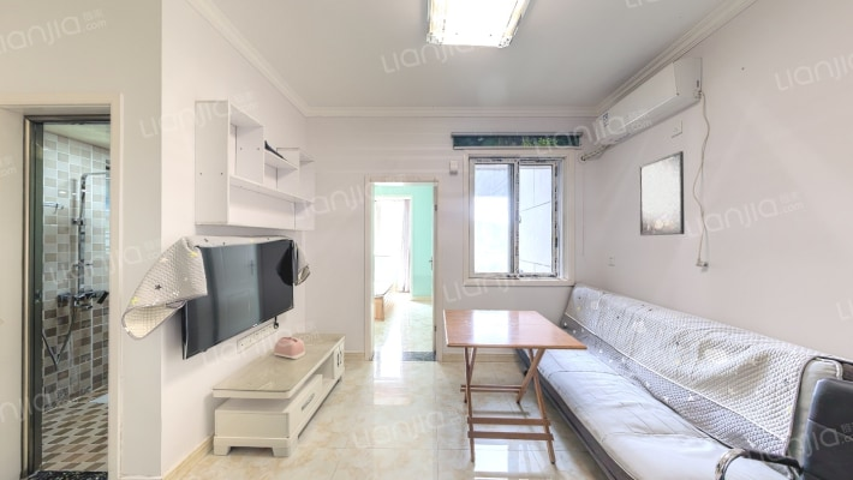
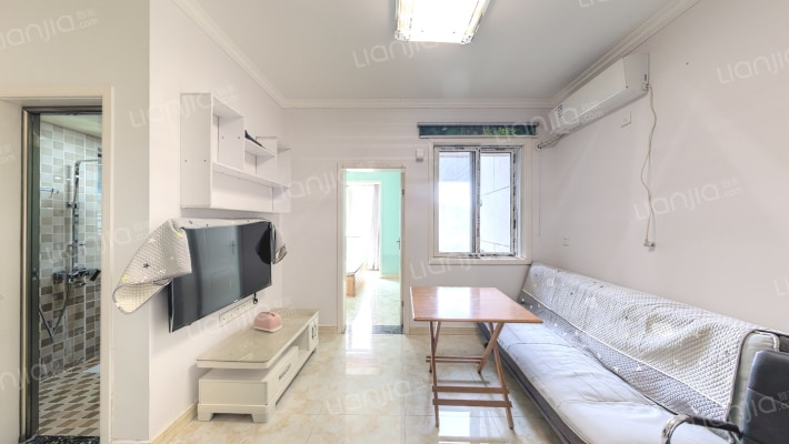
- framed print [638,150,686,236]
